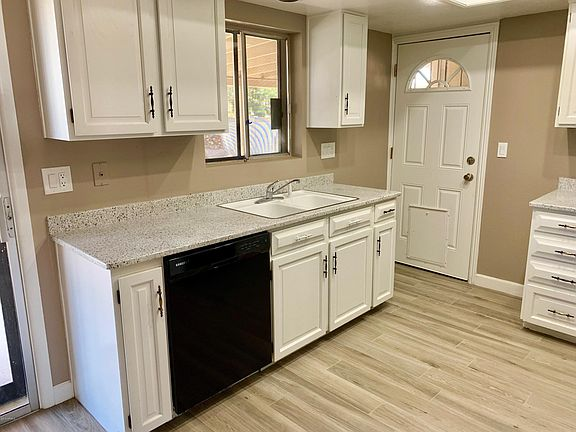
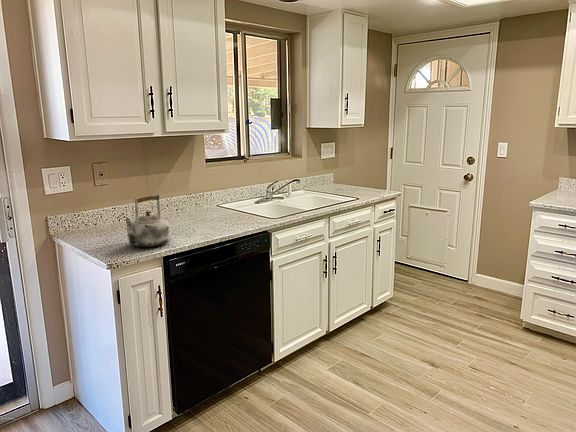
+ kettle [122,193,171,248]
